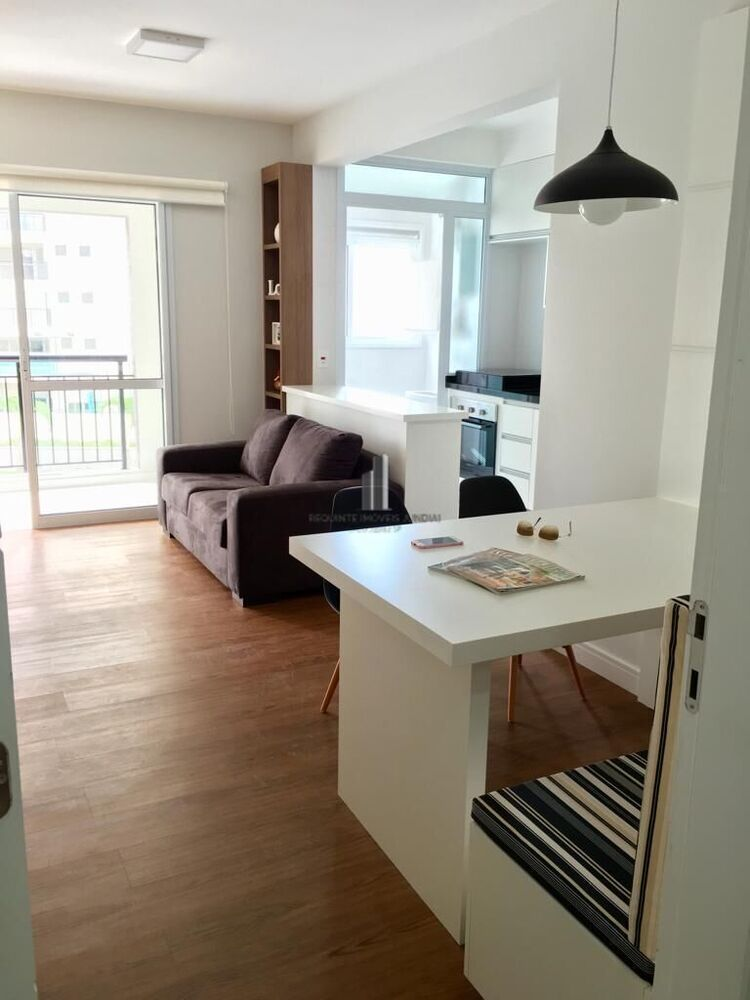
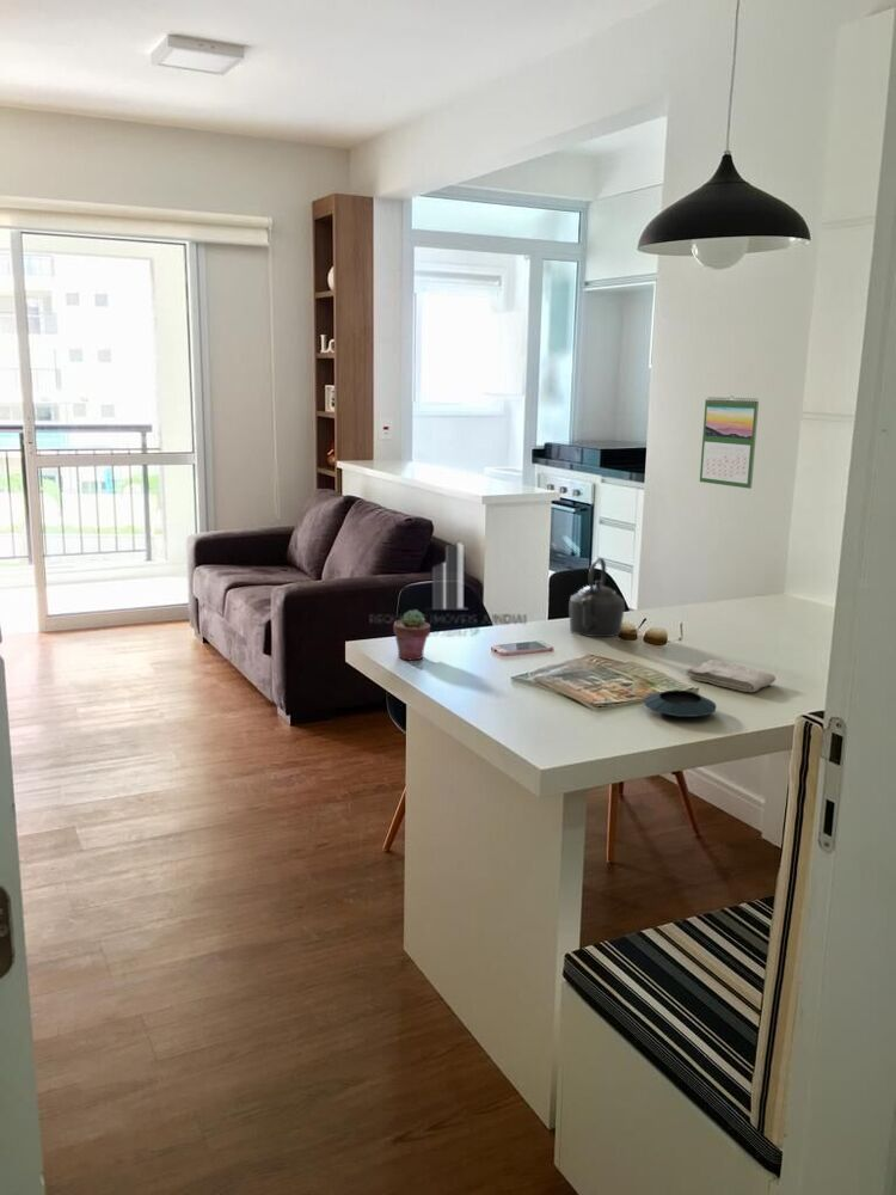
+ kettle [567,557,626,638]
+ potted succulent [392,608,431,662]
+ washcloth [685,658,777,693]
+ calendar [699,396,760,490]
+ saucer [643,688,718,718]
